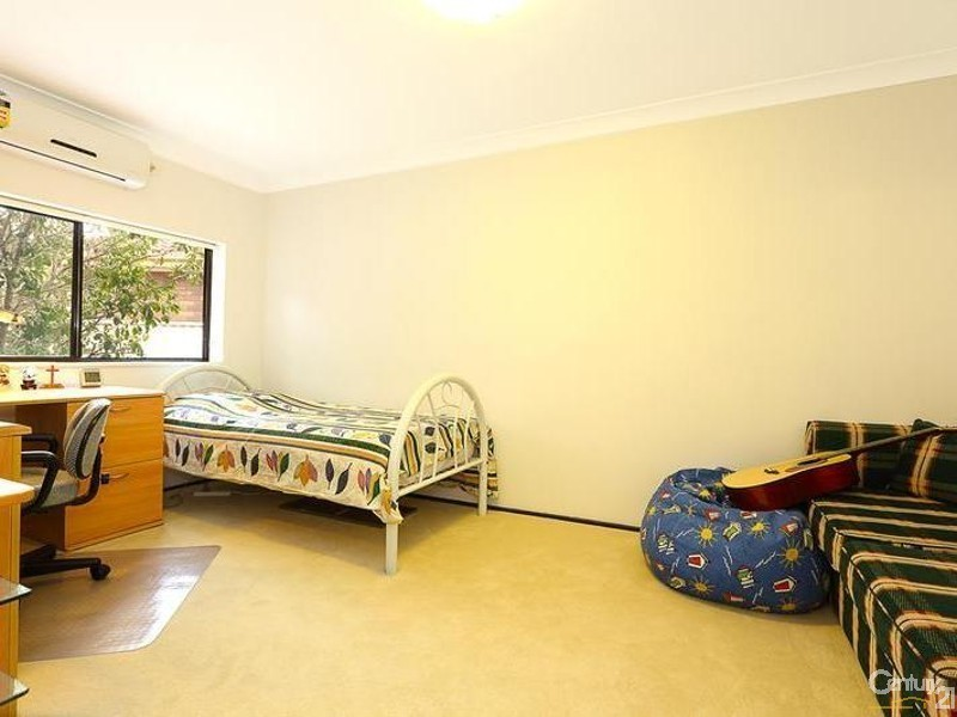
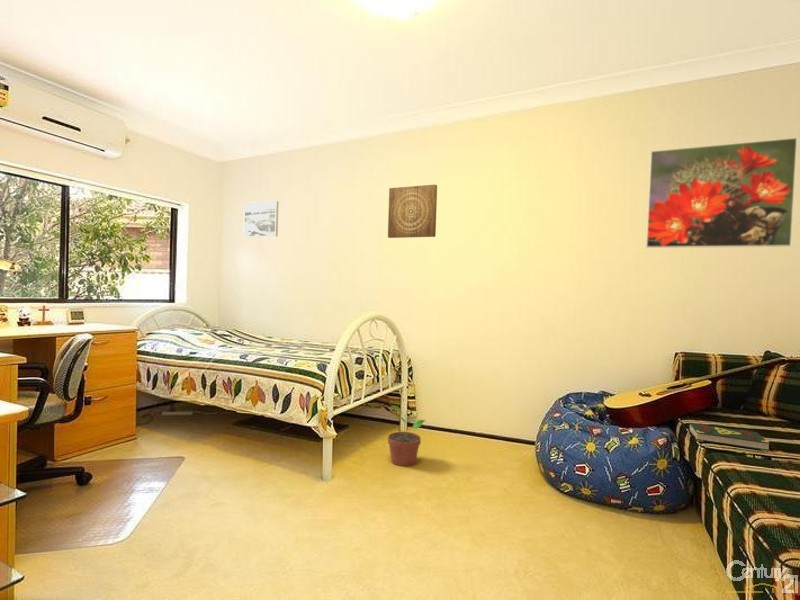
+ potted plant [387,404,427,467]
+ wall art [387,183,438,239]
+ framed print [645,137,798,249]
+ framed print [242,200,279,238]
+ book [688,422,770,452]
